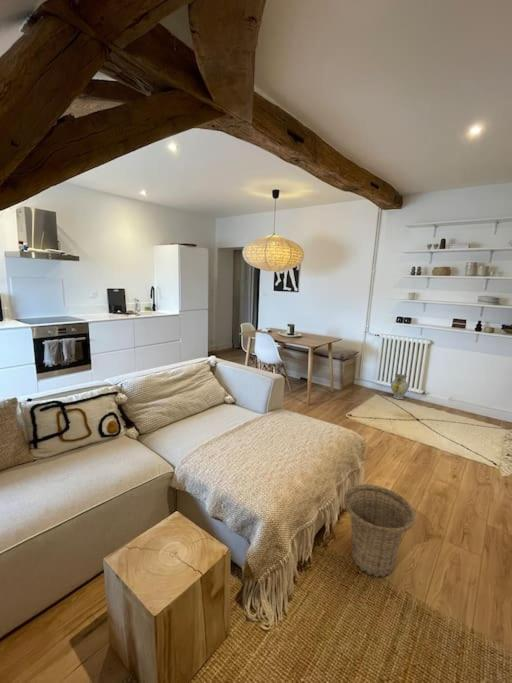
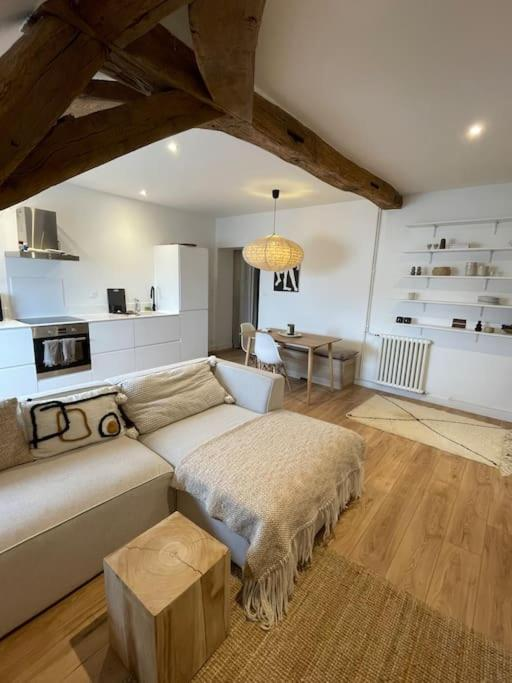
- ceramic jug [390,373,410,400]
- basket [343,484,416,578]
